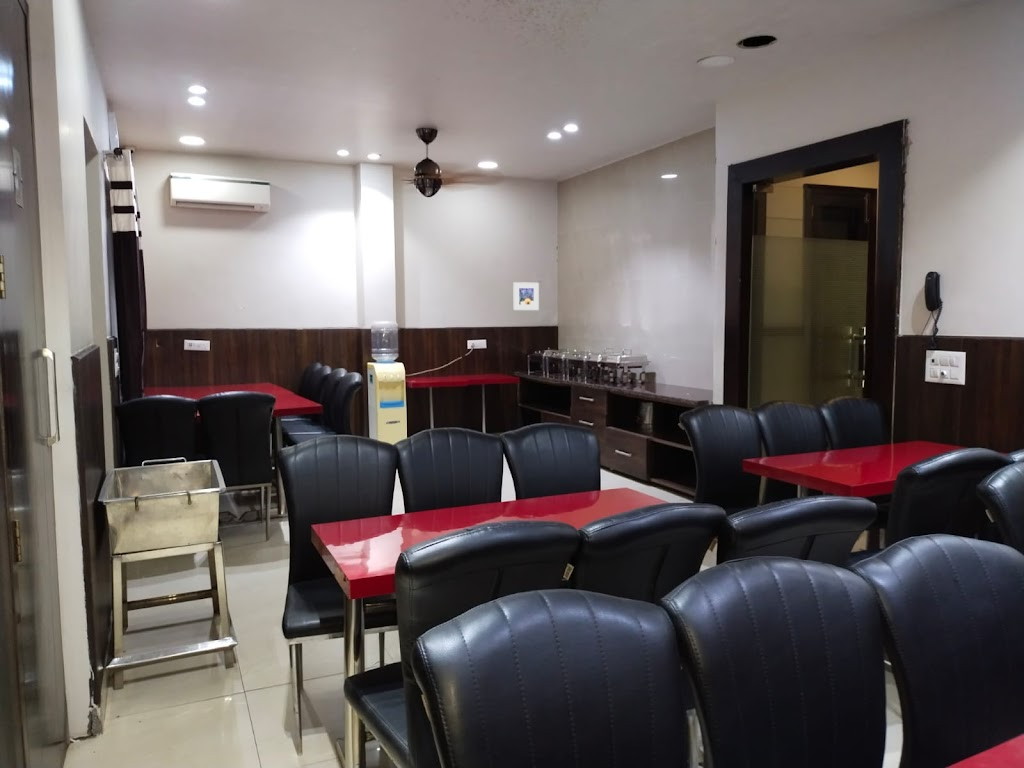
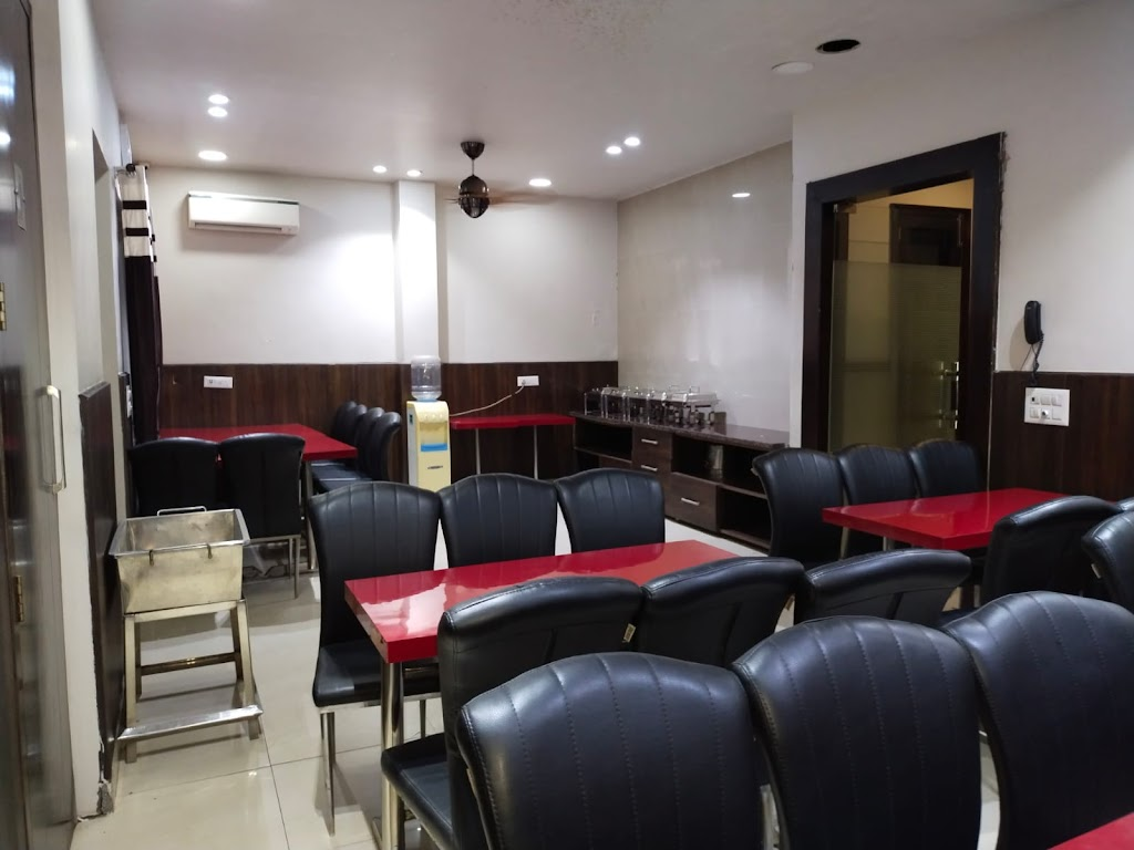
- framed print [513,281,540,311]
